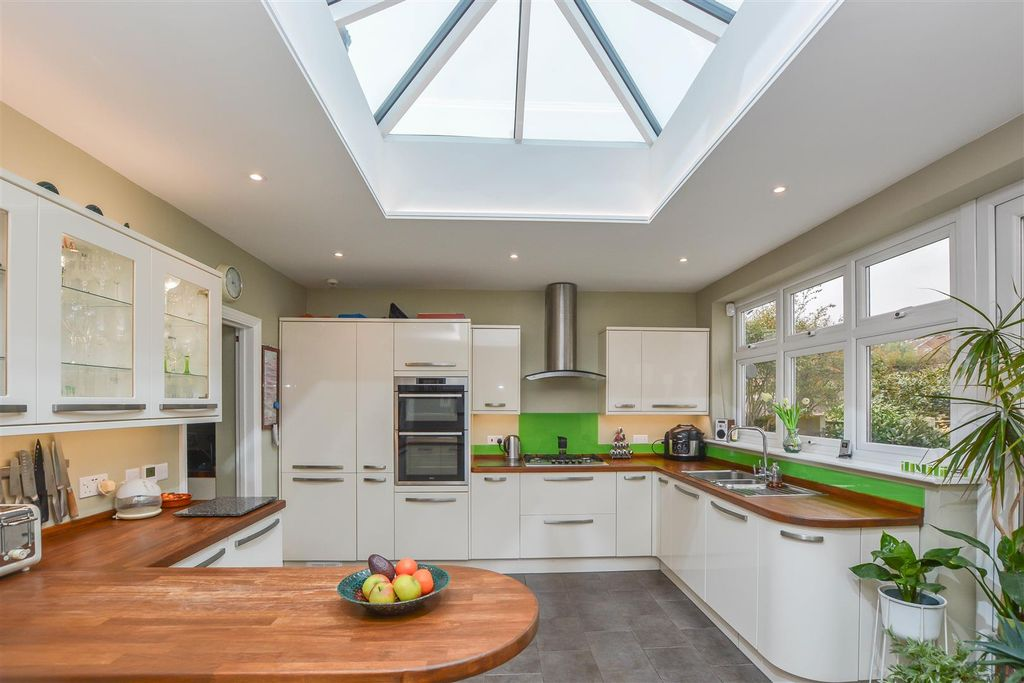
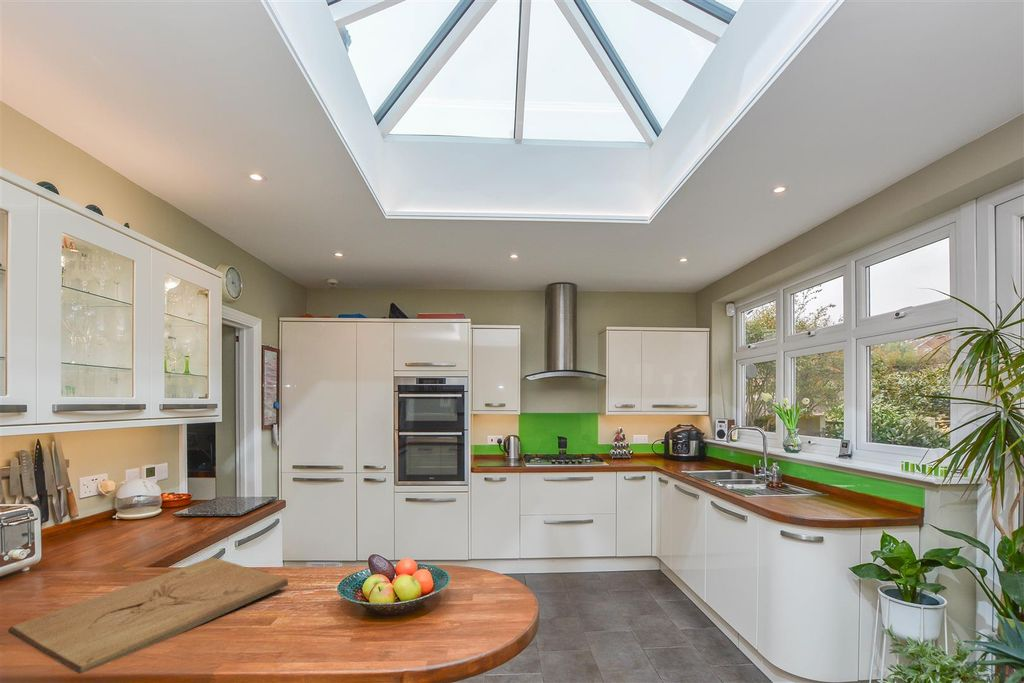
+ cutting board [7,556,289,675]
